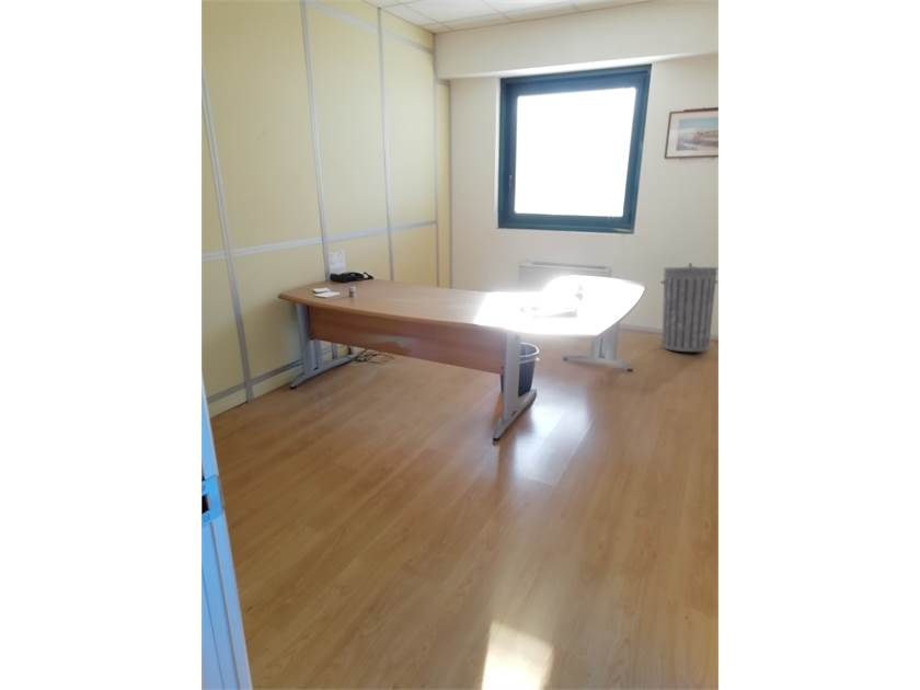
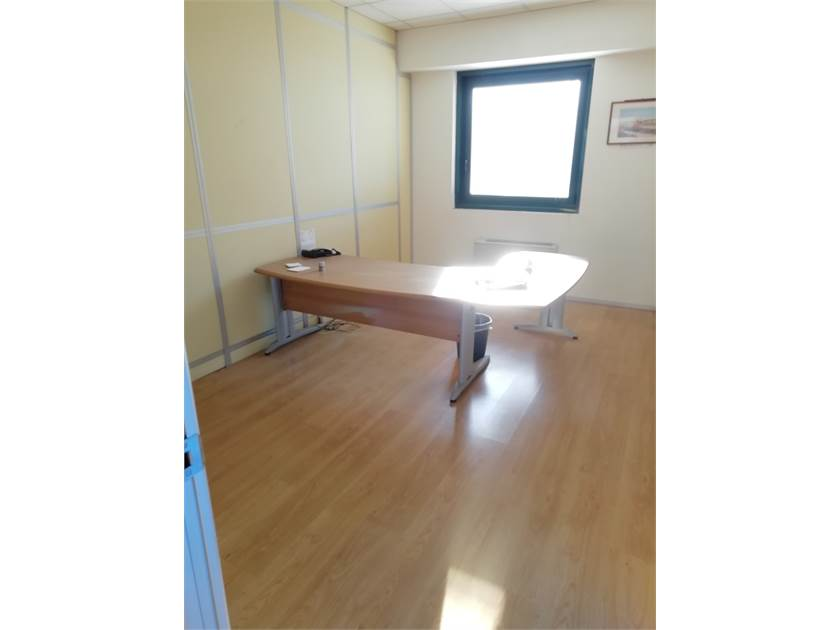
- trash can [659,262,718,353]
